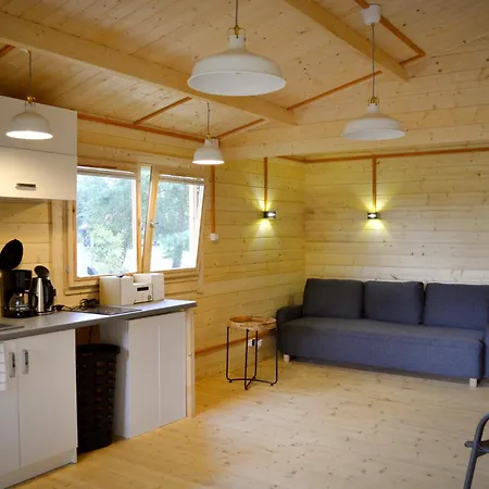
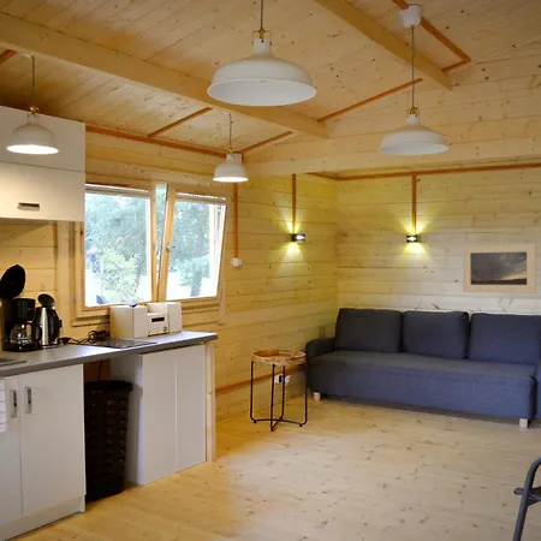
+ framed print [462,243,537,295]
